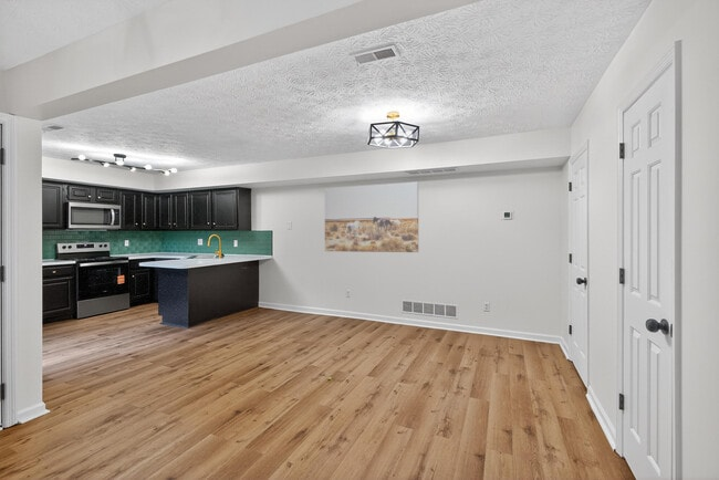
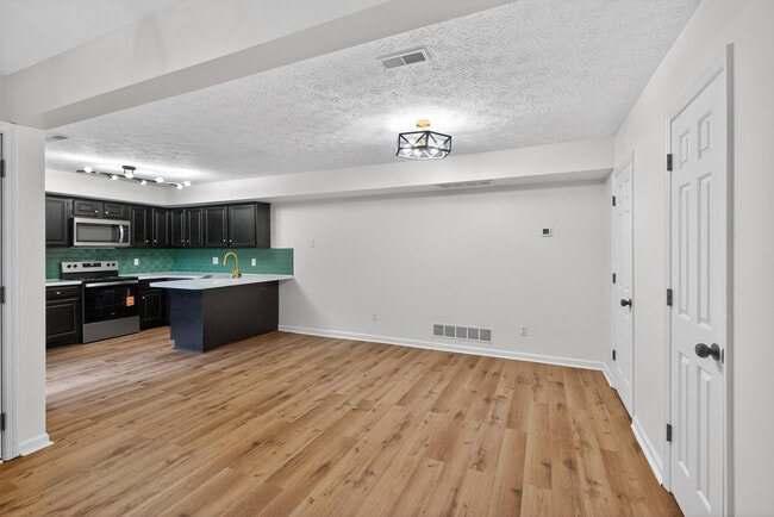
- wall art [324,180,419,253]
